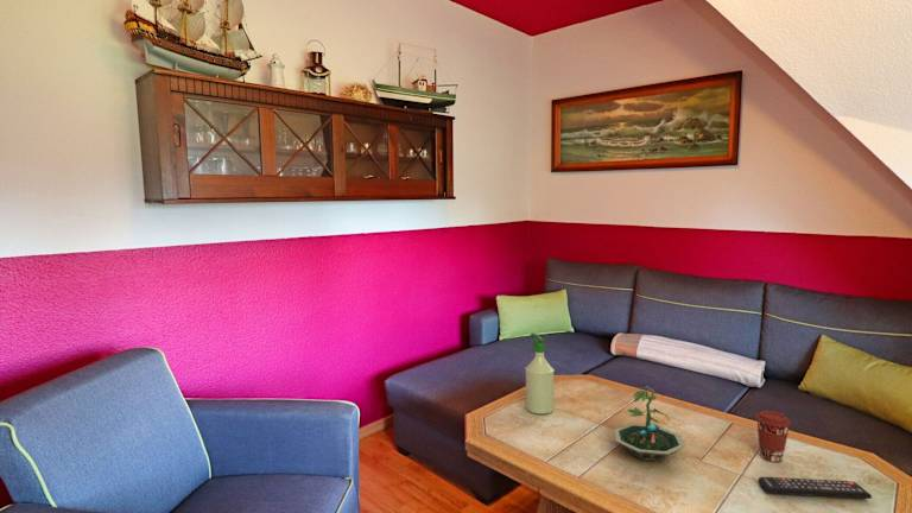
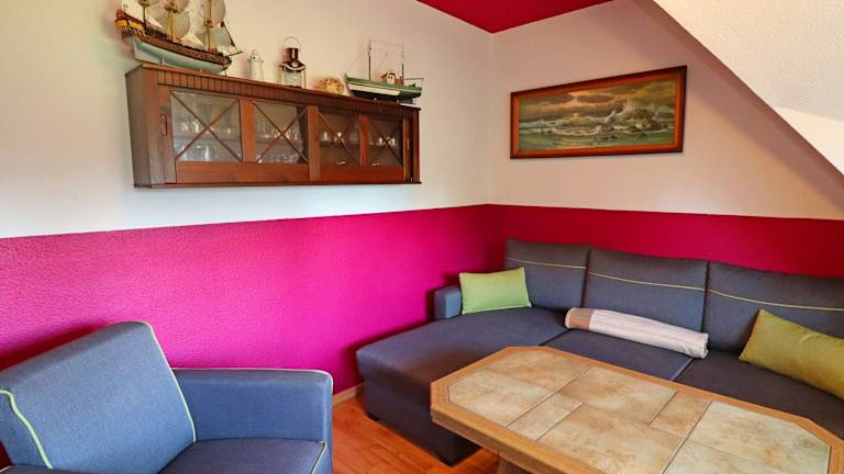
- coffee cup [754,410,792,463]
- spray bottle [524,331,556,414]
- terrarium [613,385,686,463]
- remote control [758,476,873,500]
